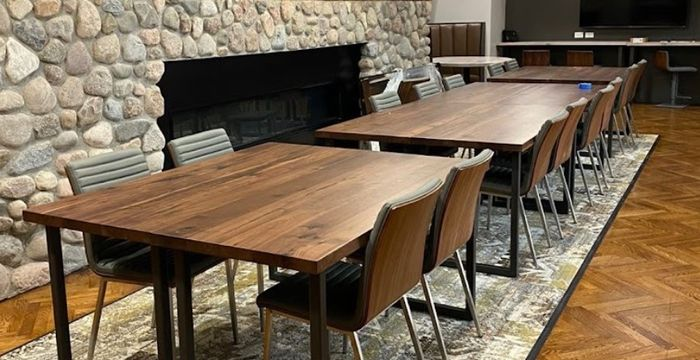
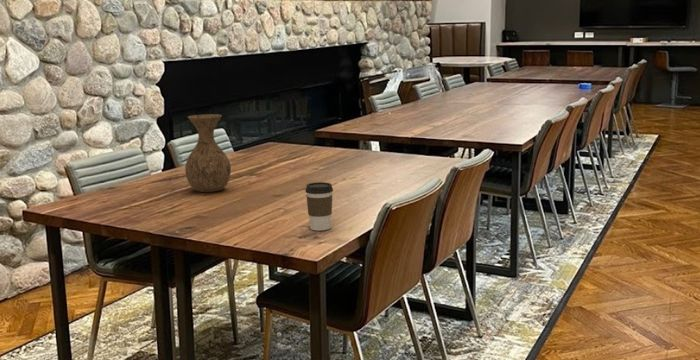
+ vase [184,113,232,193]
+ coffee cup [304,181,334,232]
